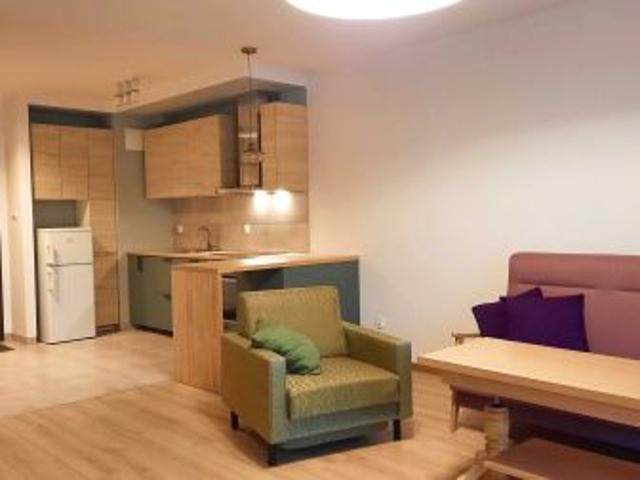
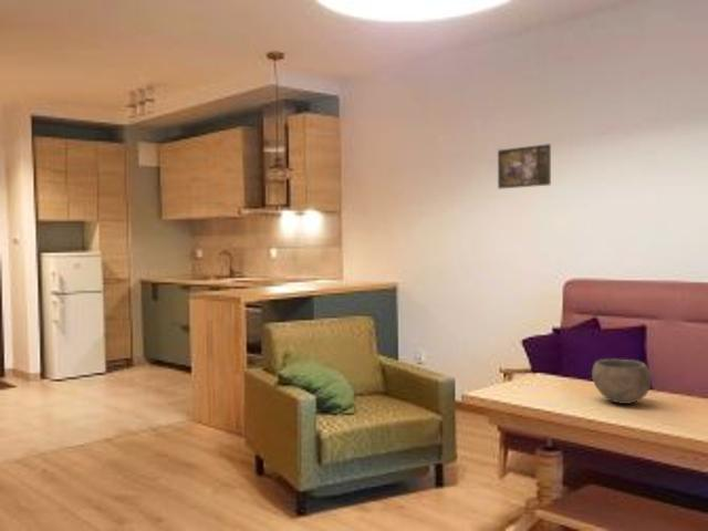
+ bowl [591,358,653,405]
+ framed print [497,143,552,190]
